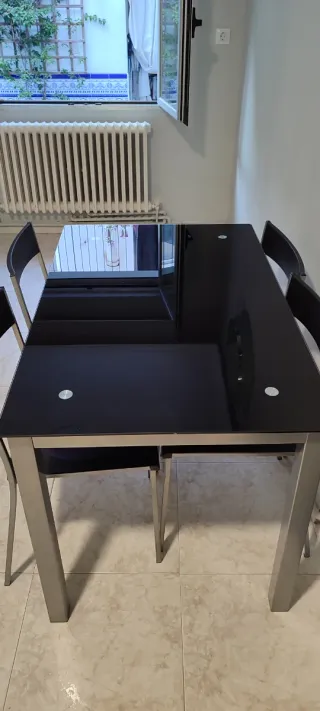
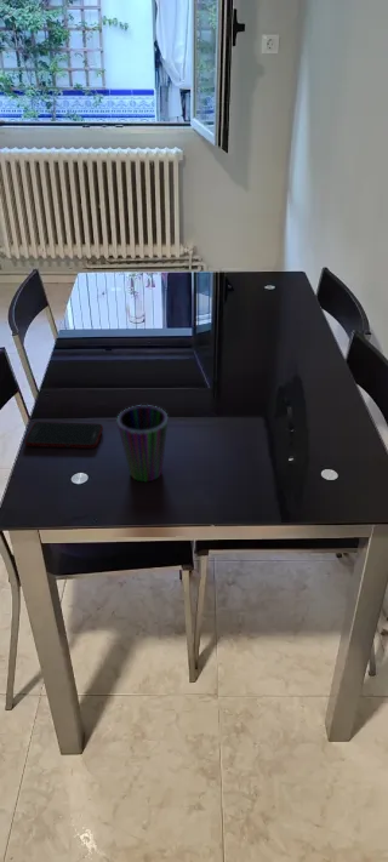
+ cell phone [23,421,104,450]
+ cup [116,404,169,483]
